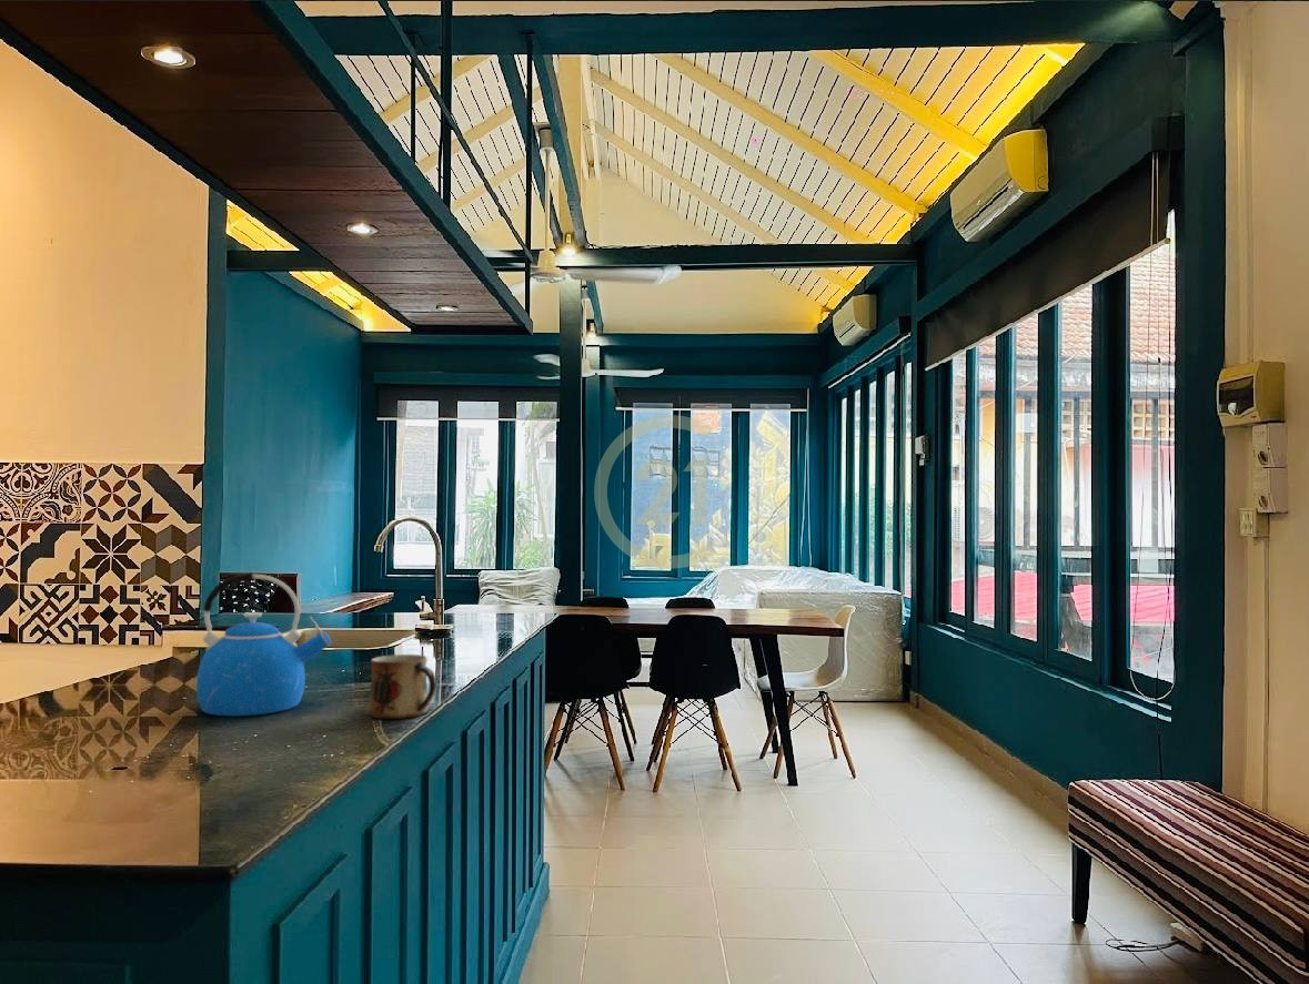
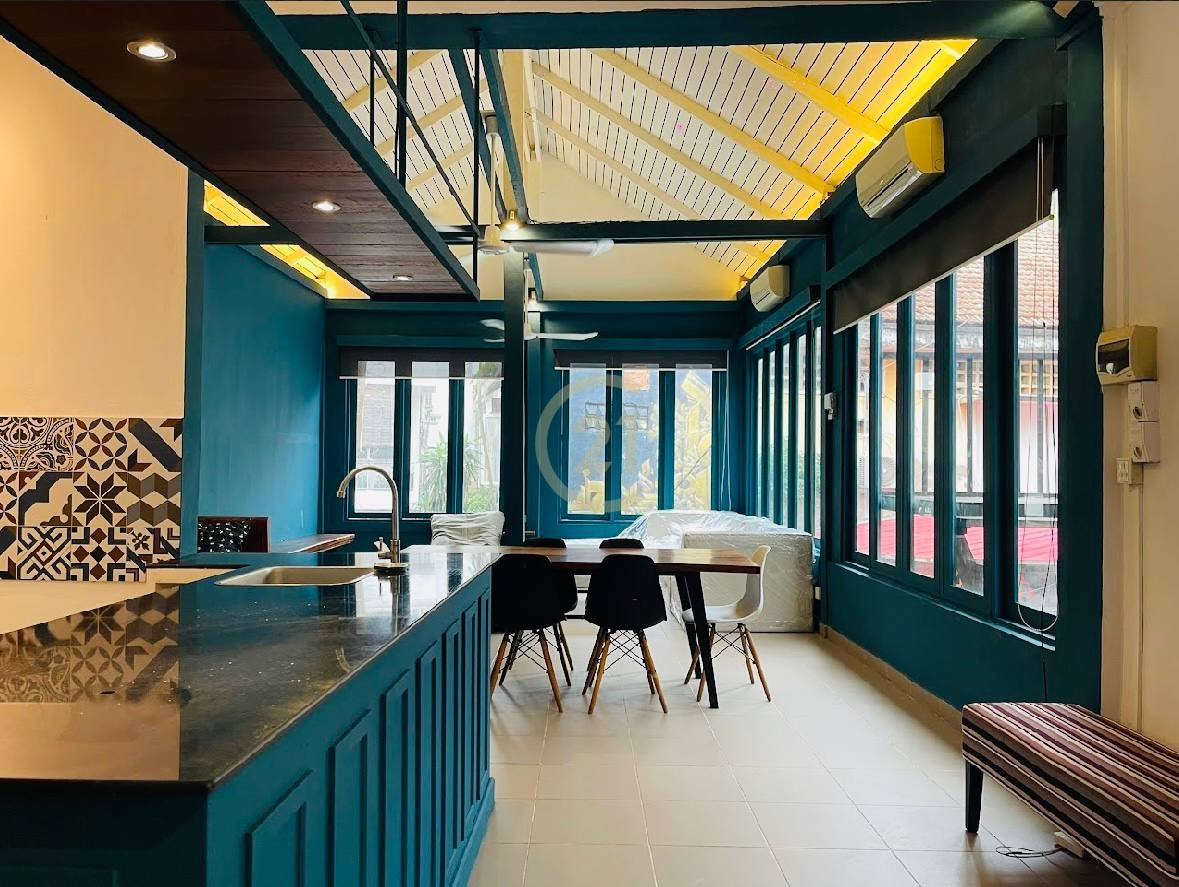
- mug [369,653,437,720]
- kettle [195,571,332,717]
